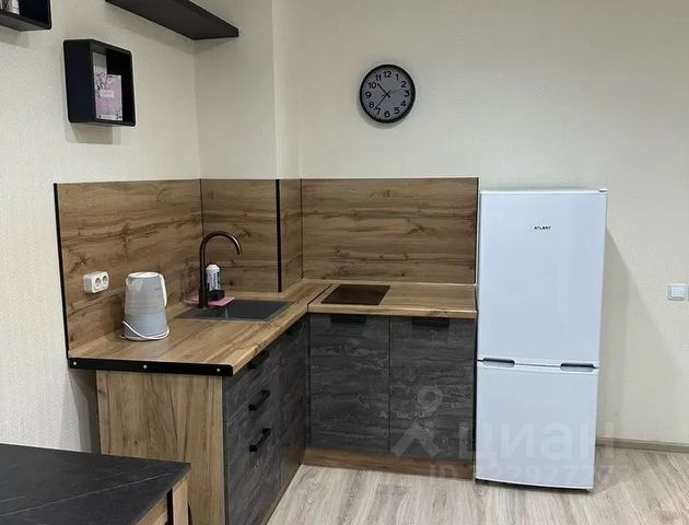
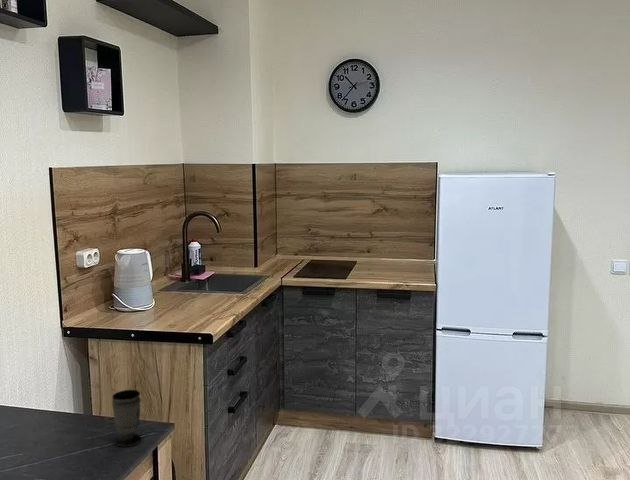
+ cup [111,389,142,447]
